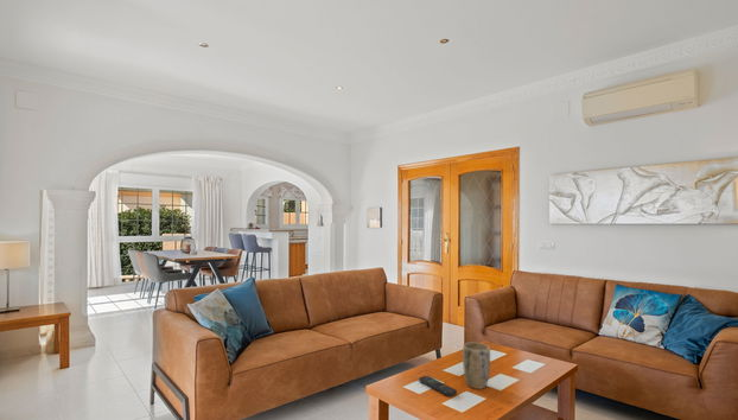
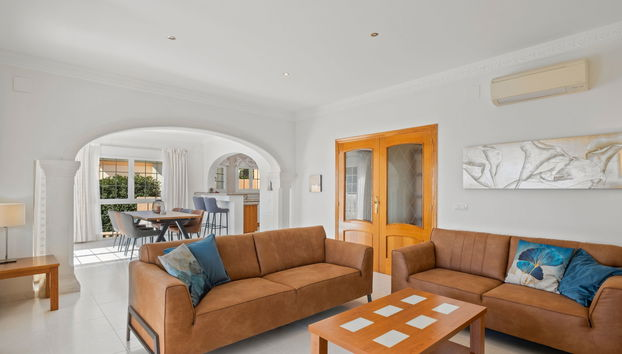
- plant pot [462,342,491,390]
- remote control [418,375,458,397]
